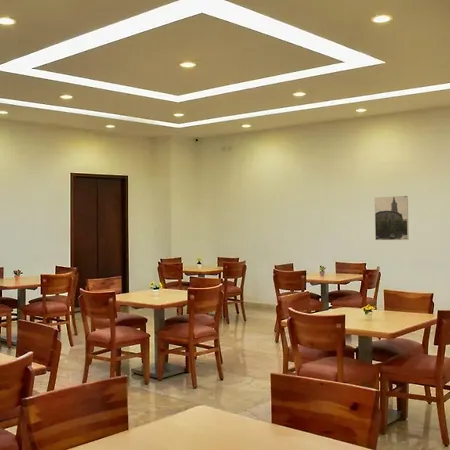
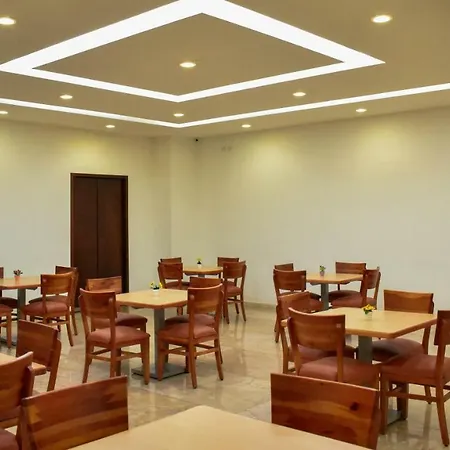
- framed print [374,195,410,241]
